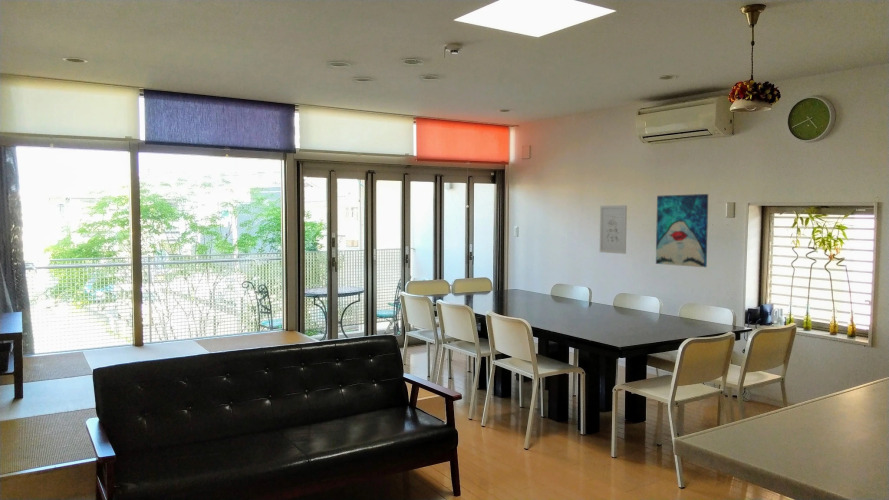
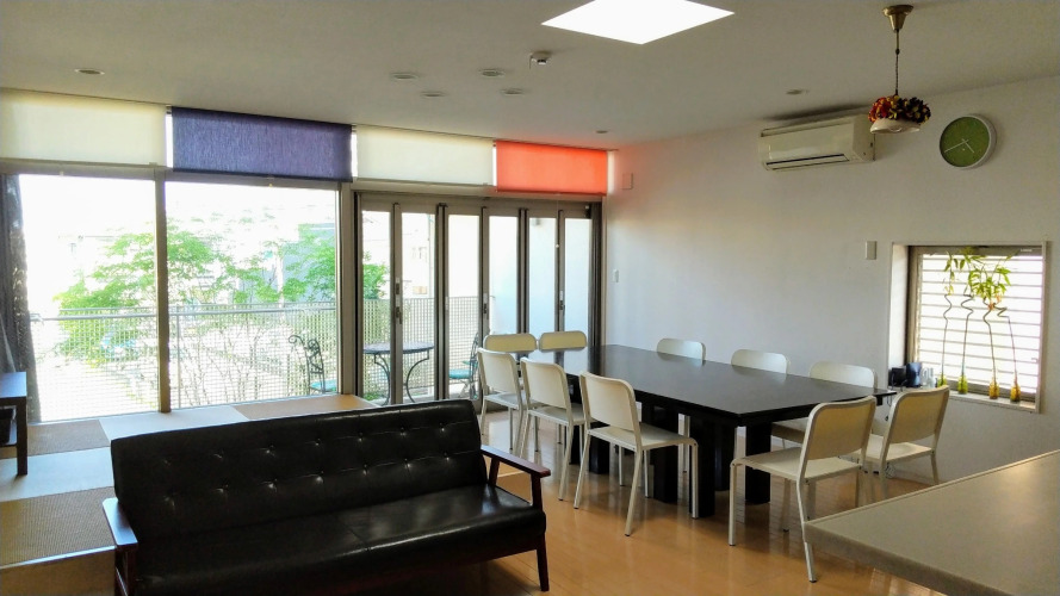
- wall art [599,204,628,255]
- wall art [655,193,709,268]
